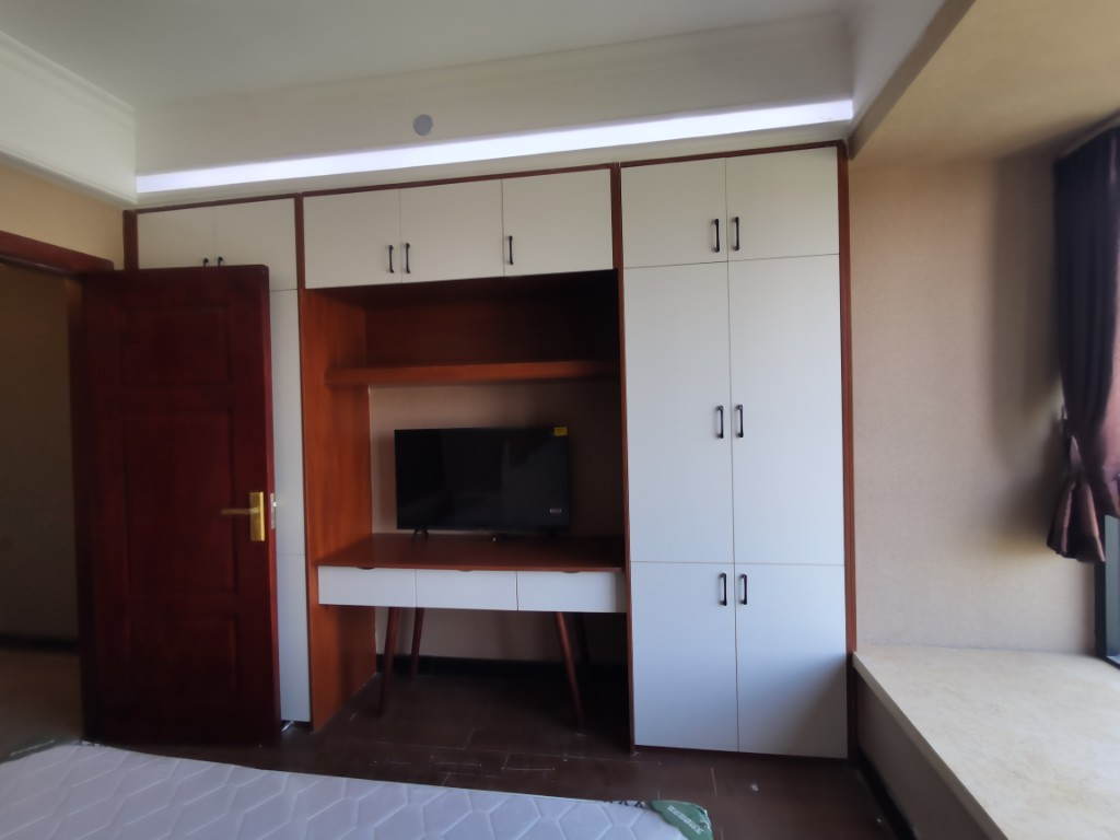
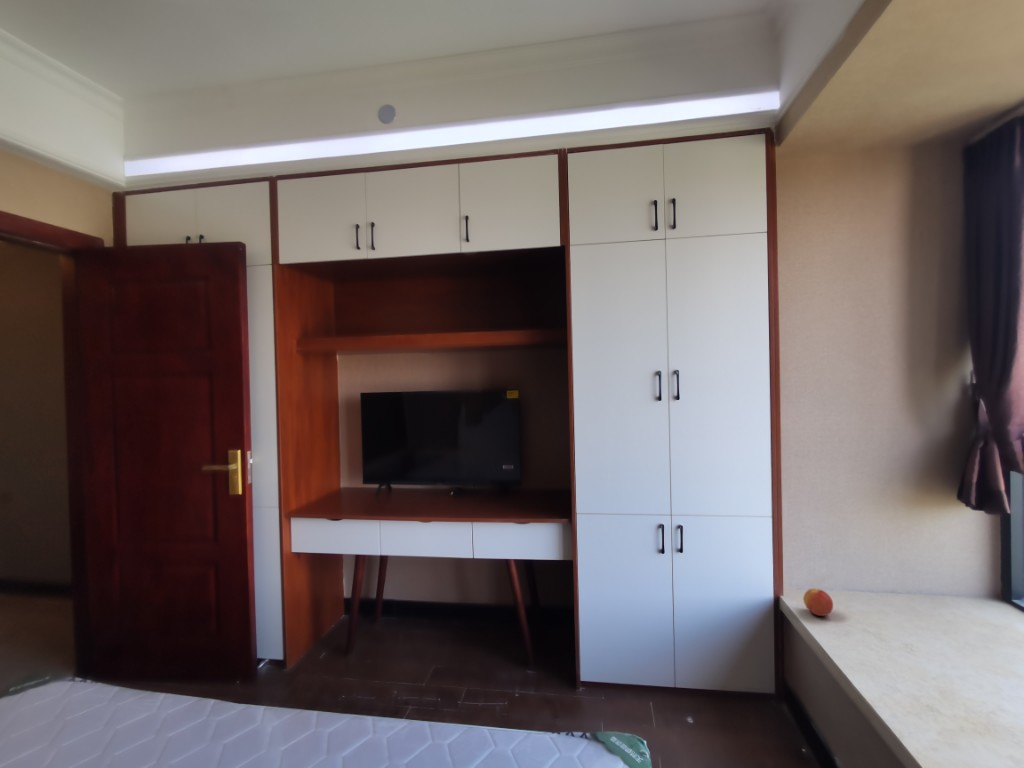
+ apple [802,587,834,617]
